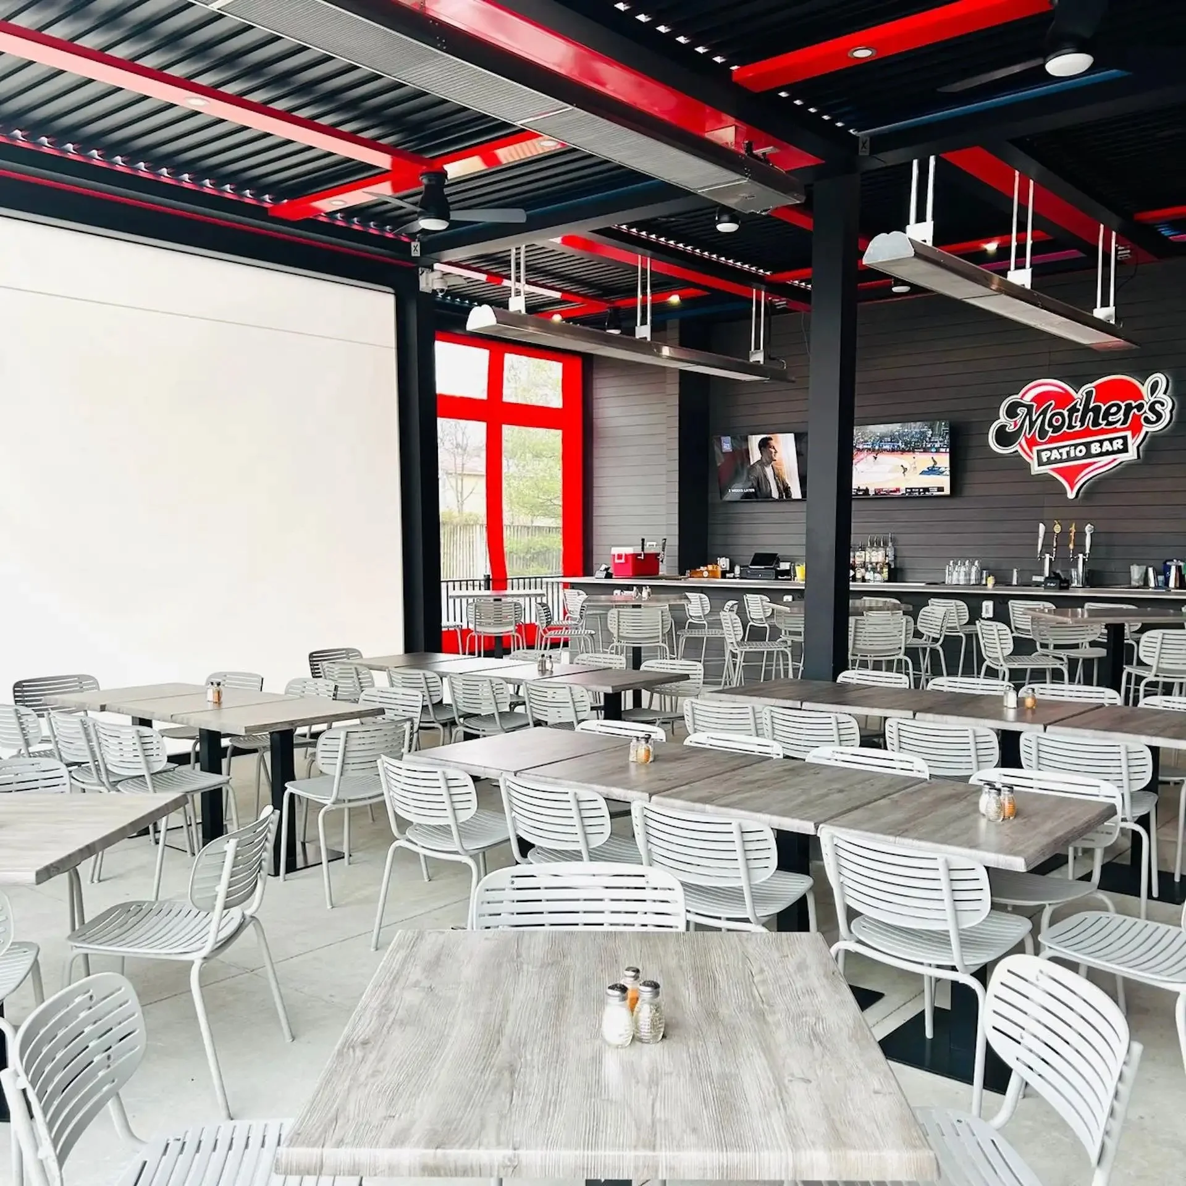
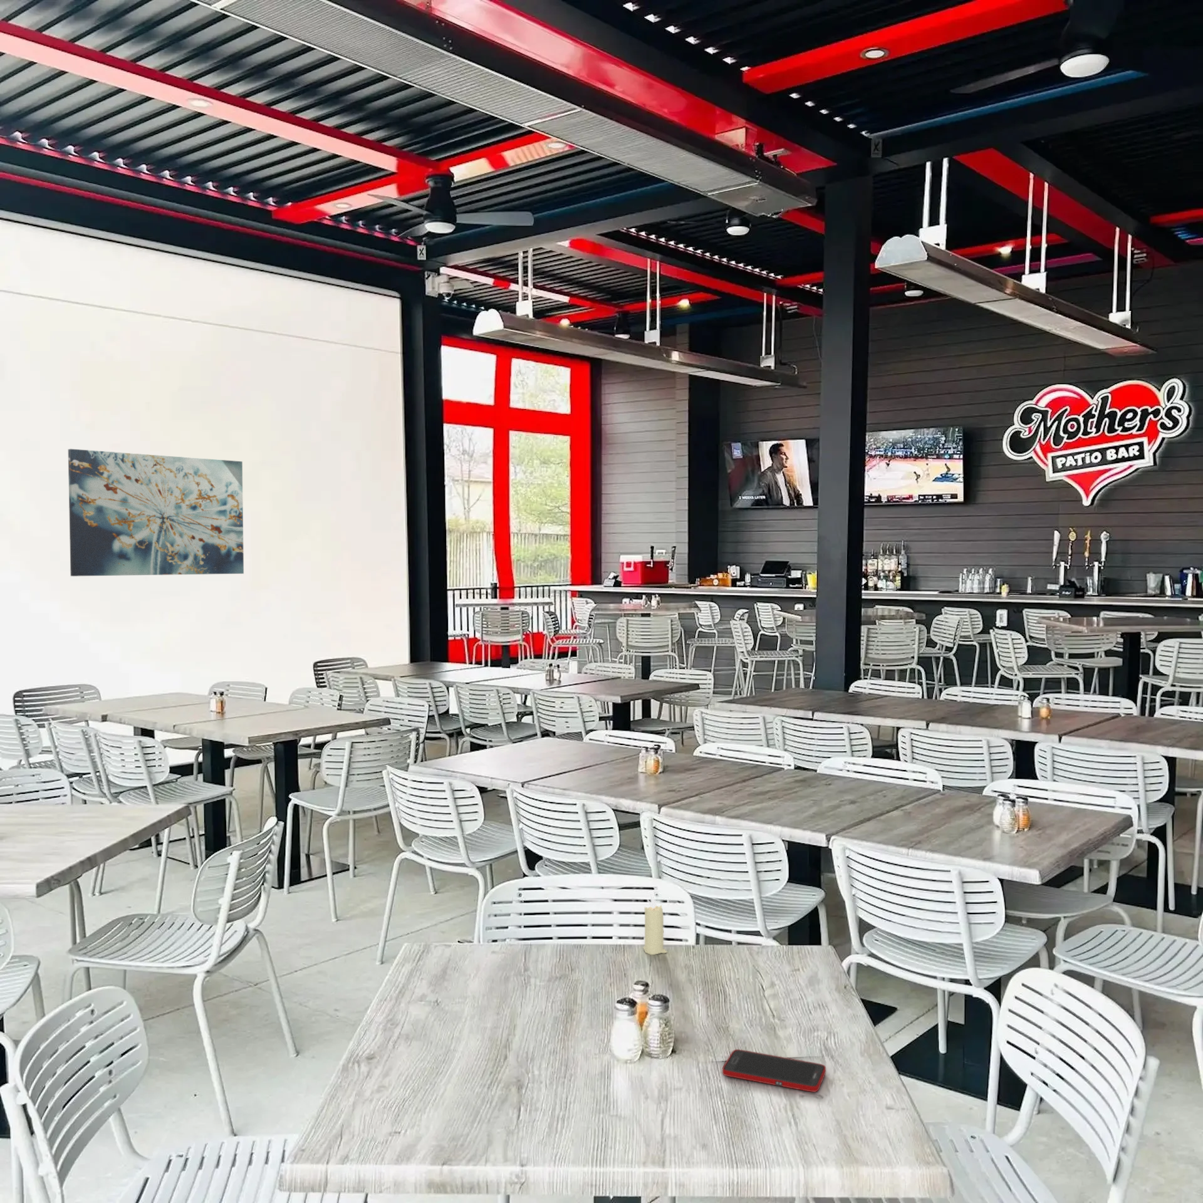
+ candle [643,892,668,955]
+ wall art [67,448,245,577]
+ cell phone [722,1049,826,1093]
